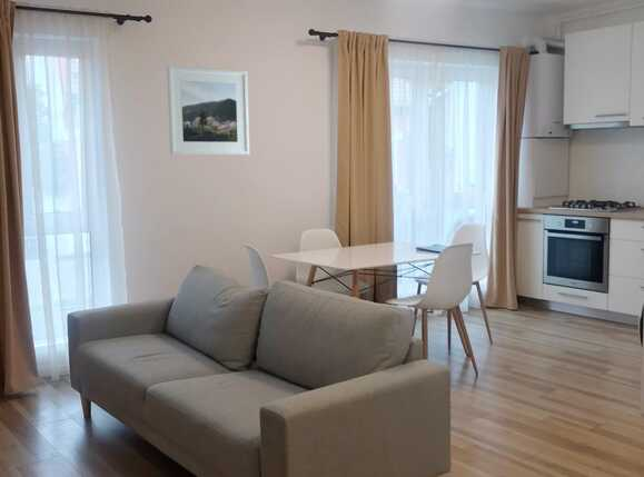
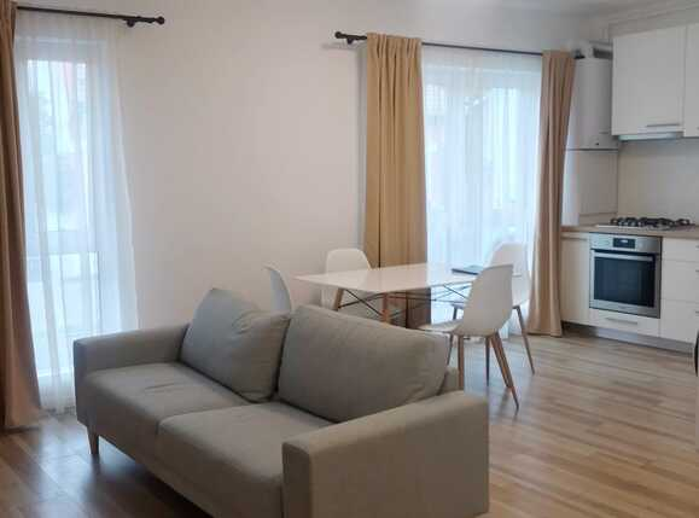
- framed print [166,64,250,156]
